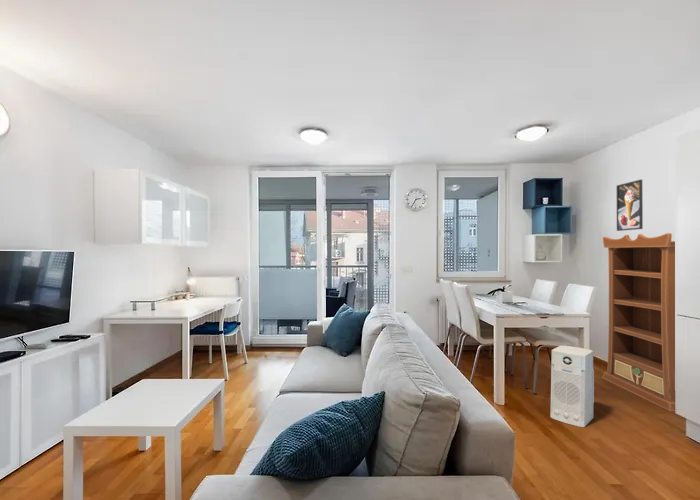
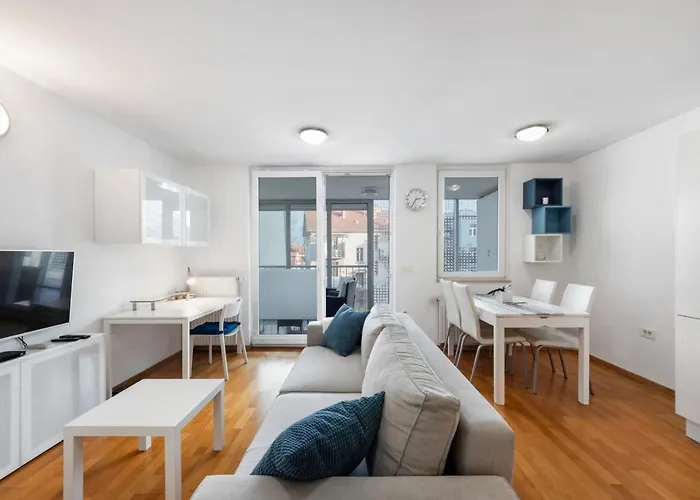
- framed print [616,179,644,232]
- air purifier [549,345,595,428]
- bookcase [601,232,676,412]
